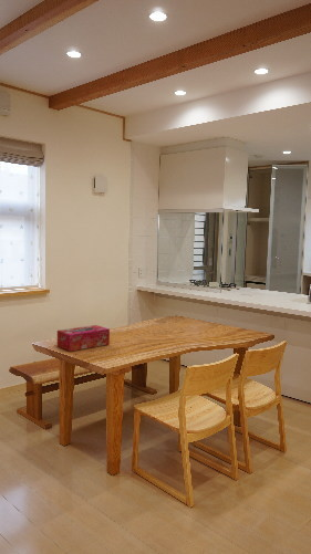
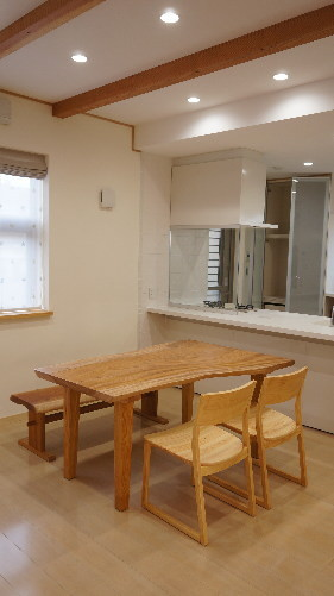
- tissue box [56,324,111,353]
